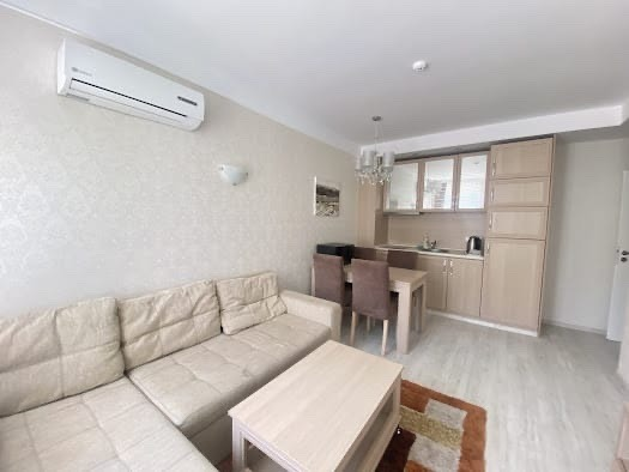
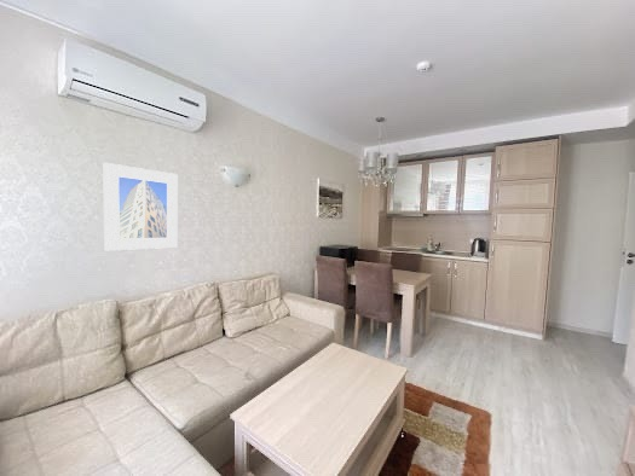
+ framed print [103,162,179,251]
